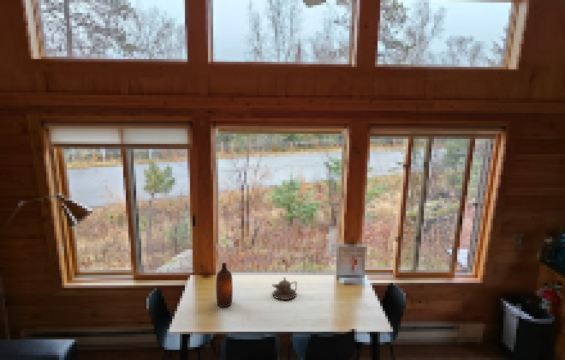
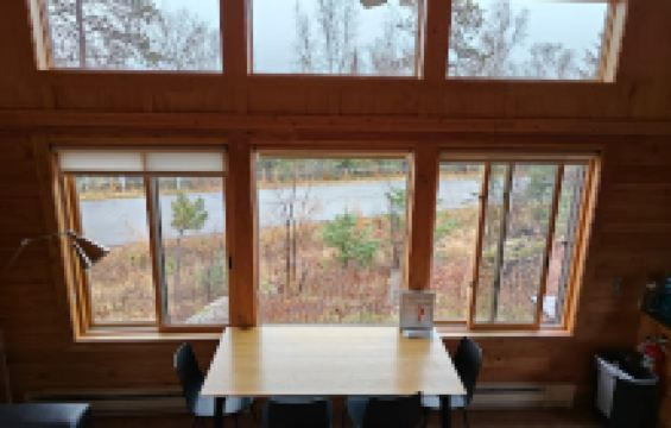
- bottle [215,262,234,308]
- teapot [271,276,298,301]
